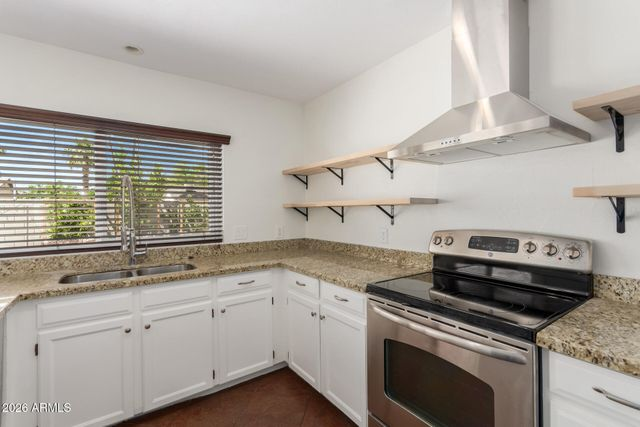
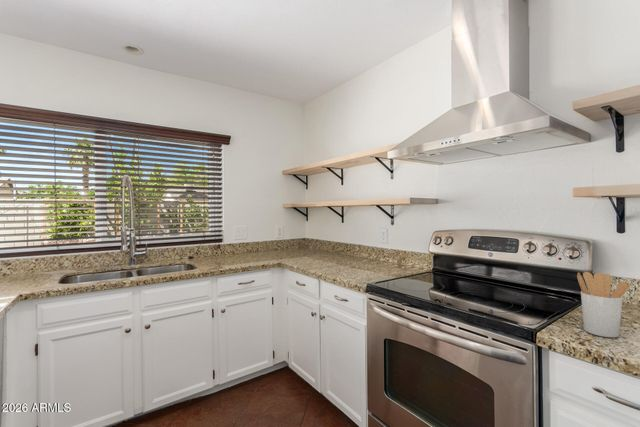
+ utensil holder [576,271,631,338]
